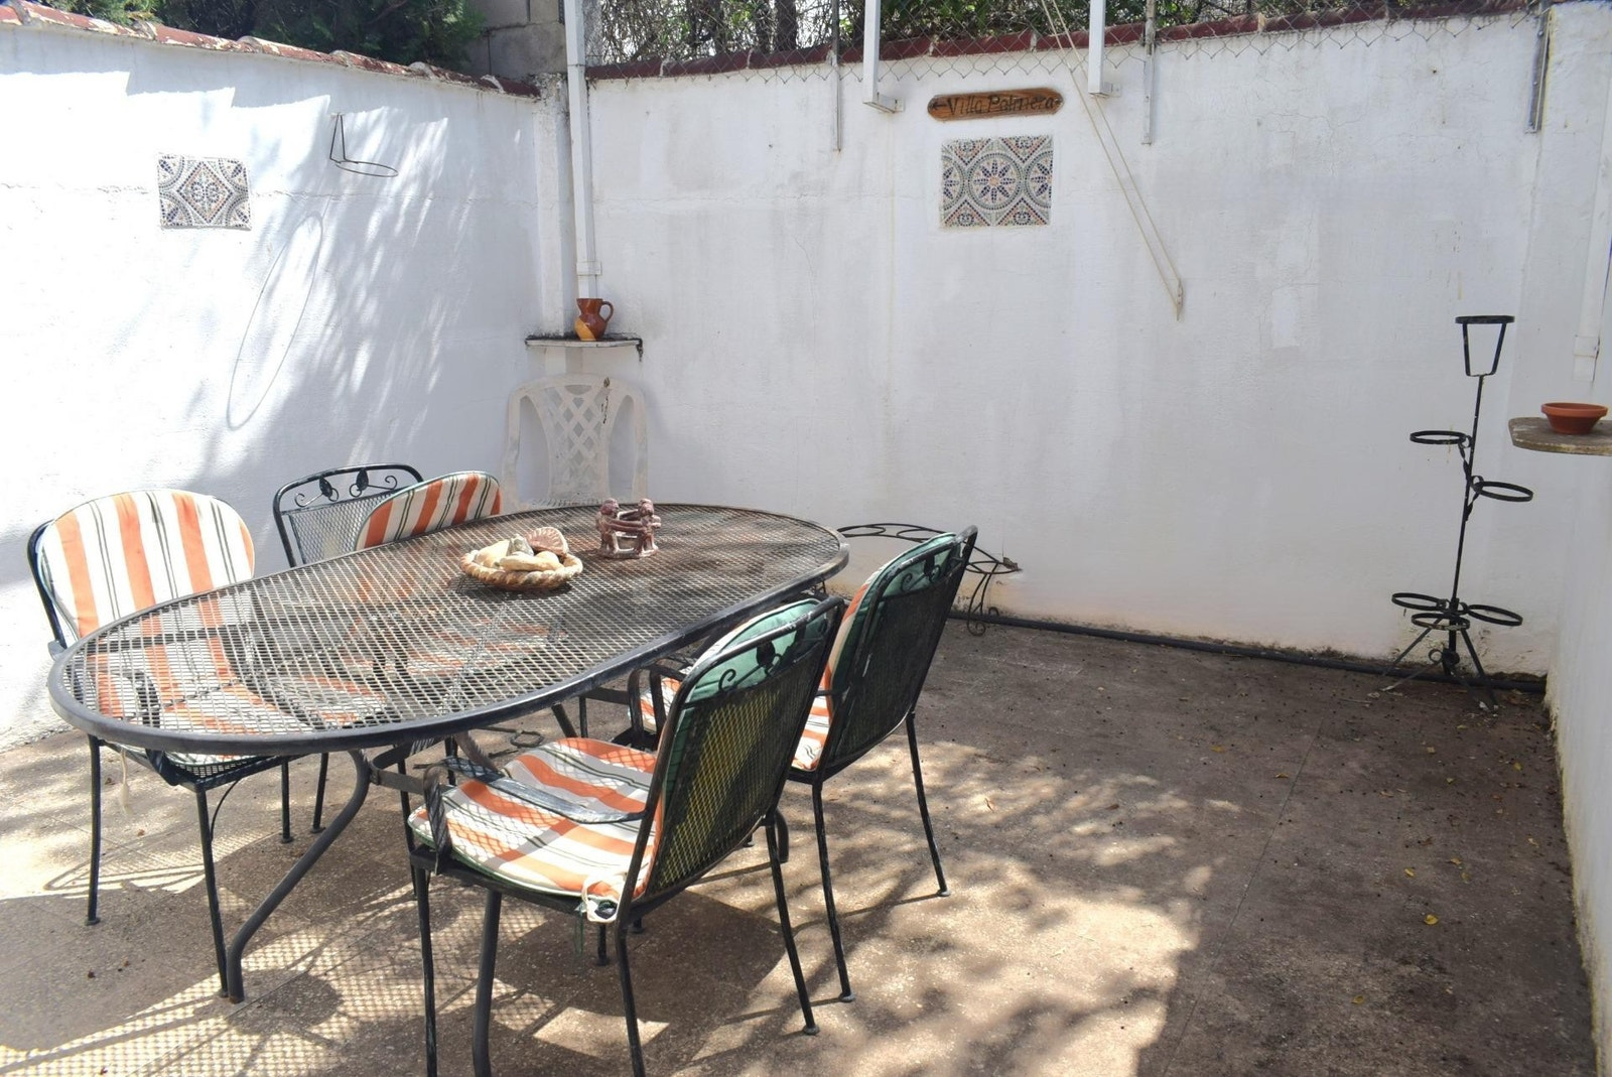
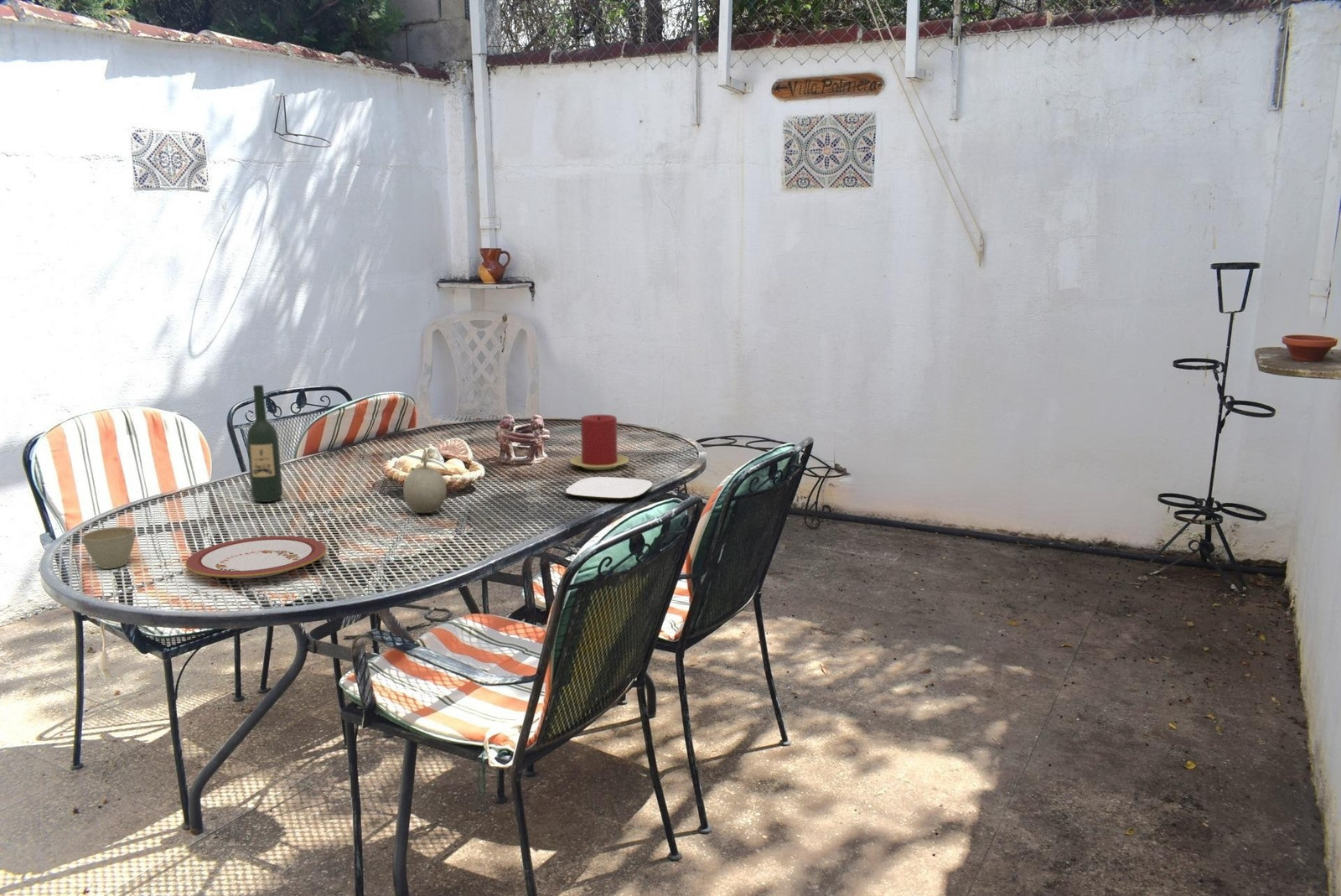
+ candle [569,414,630,471]
+ fruit [400,453,448,514]
+ plate [565,476,654,500]
+ plate [184,535,327,579]
+ flower pot [81,526,136,570]
+ wine bottle [246,384,283,503]
